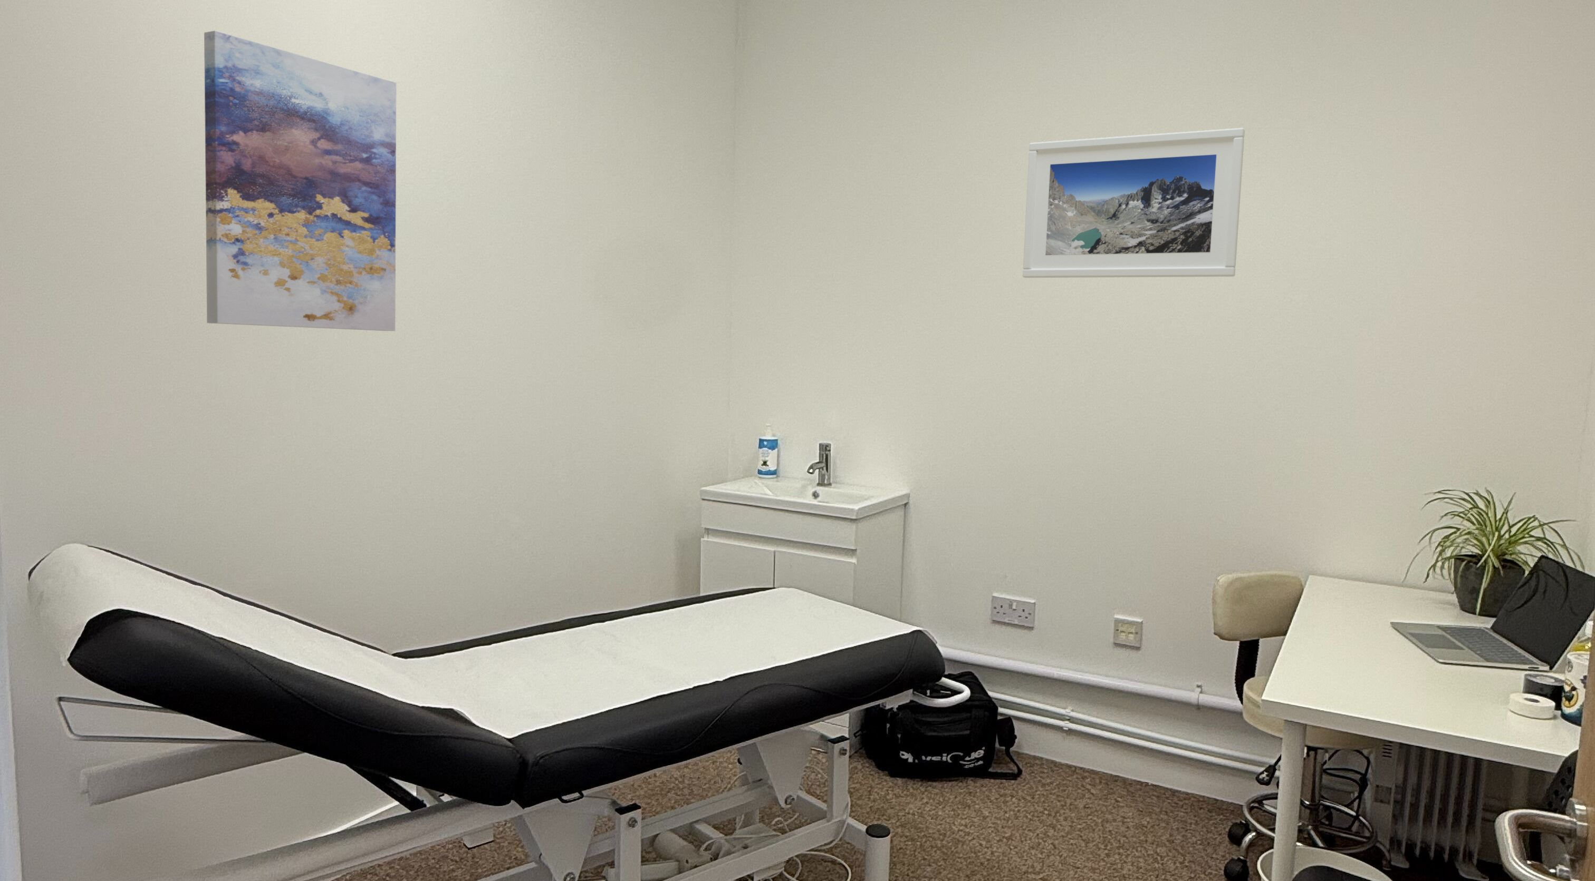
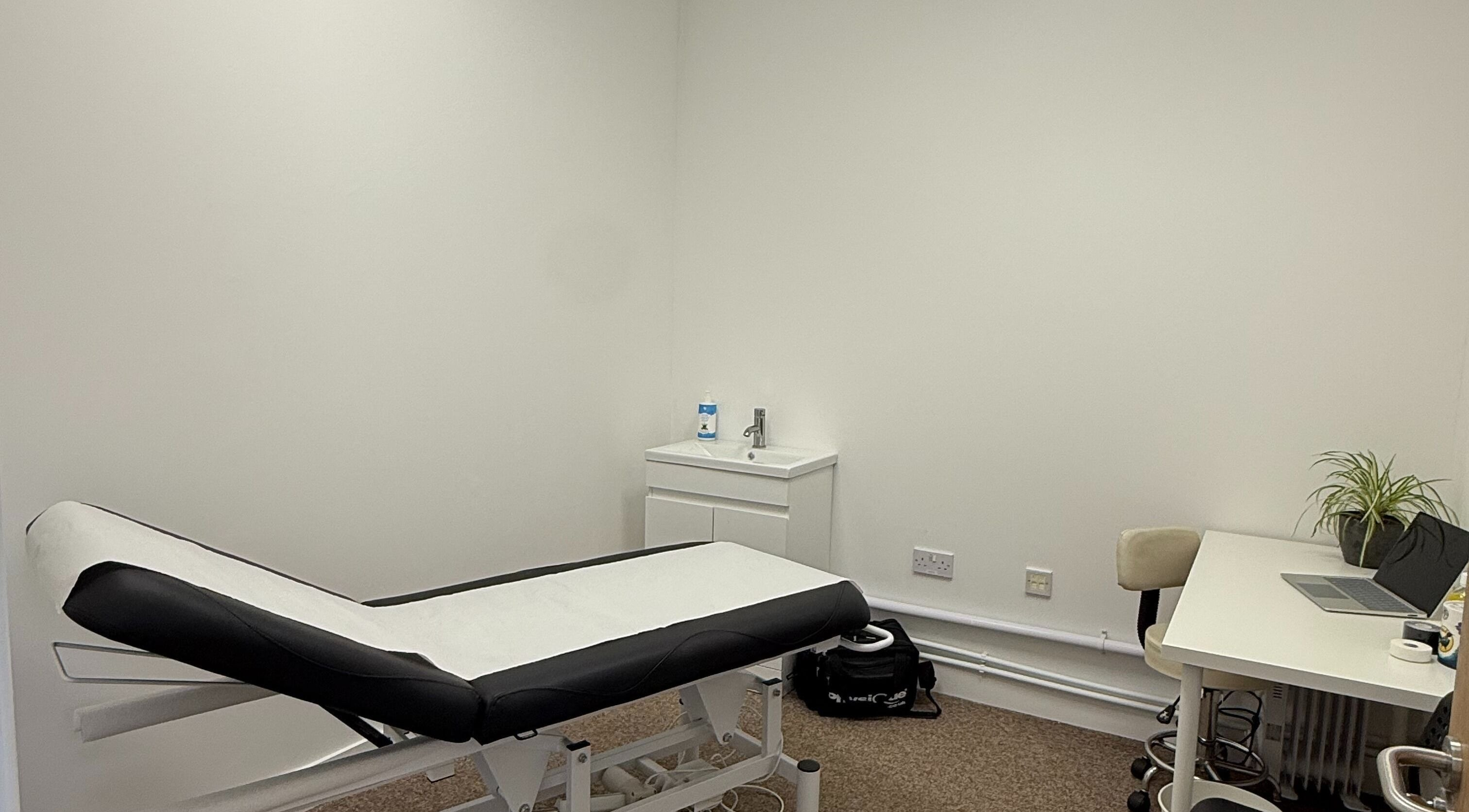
- wall art [204,30,396,331]
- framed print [1022,128,1245,278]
